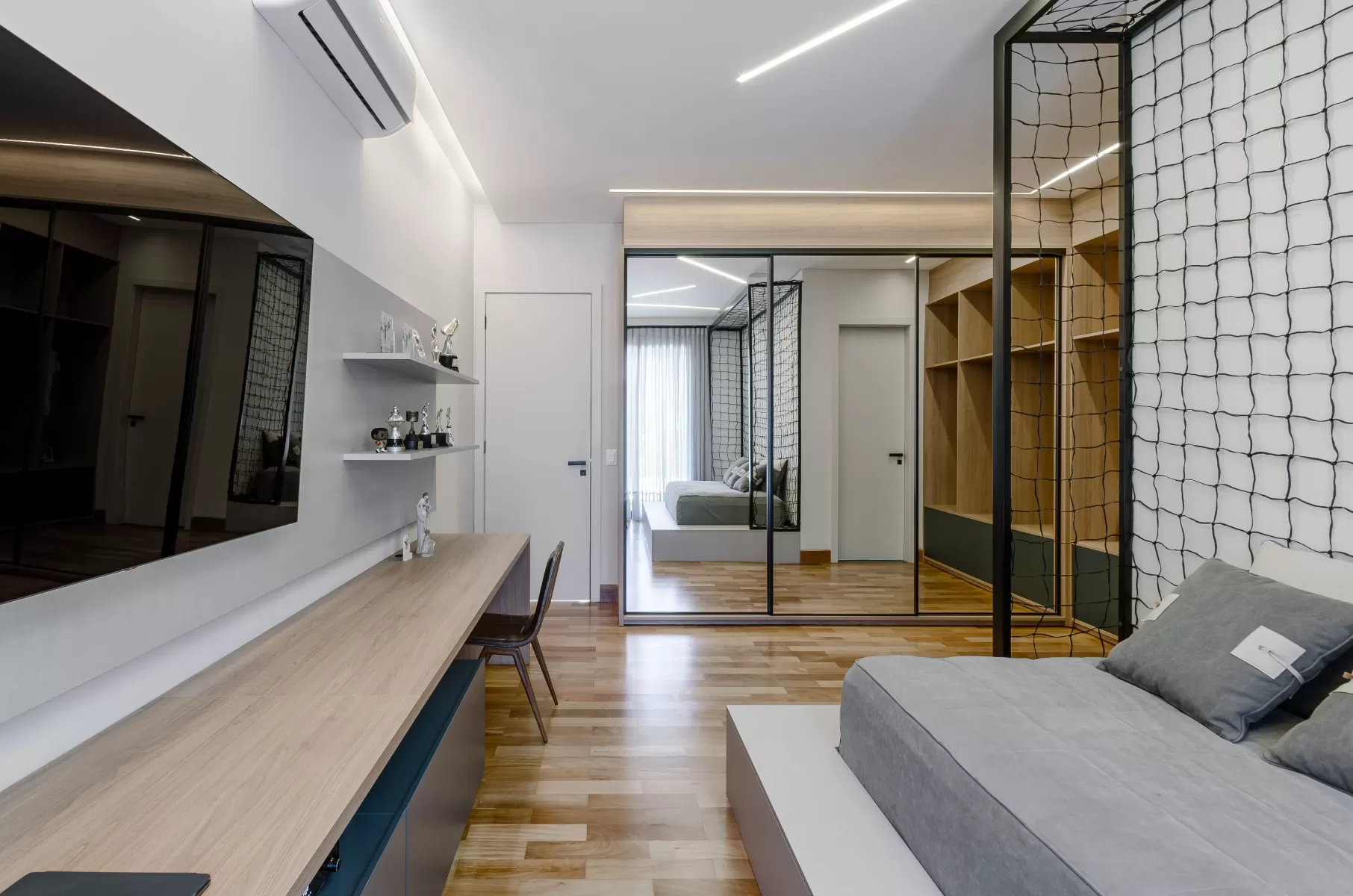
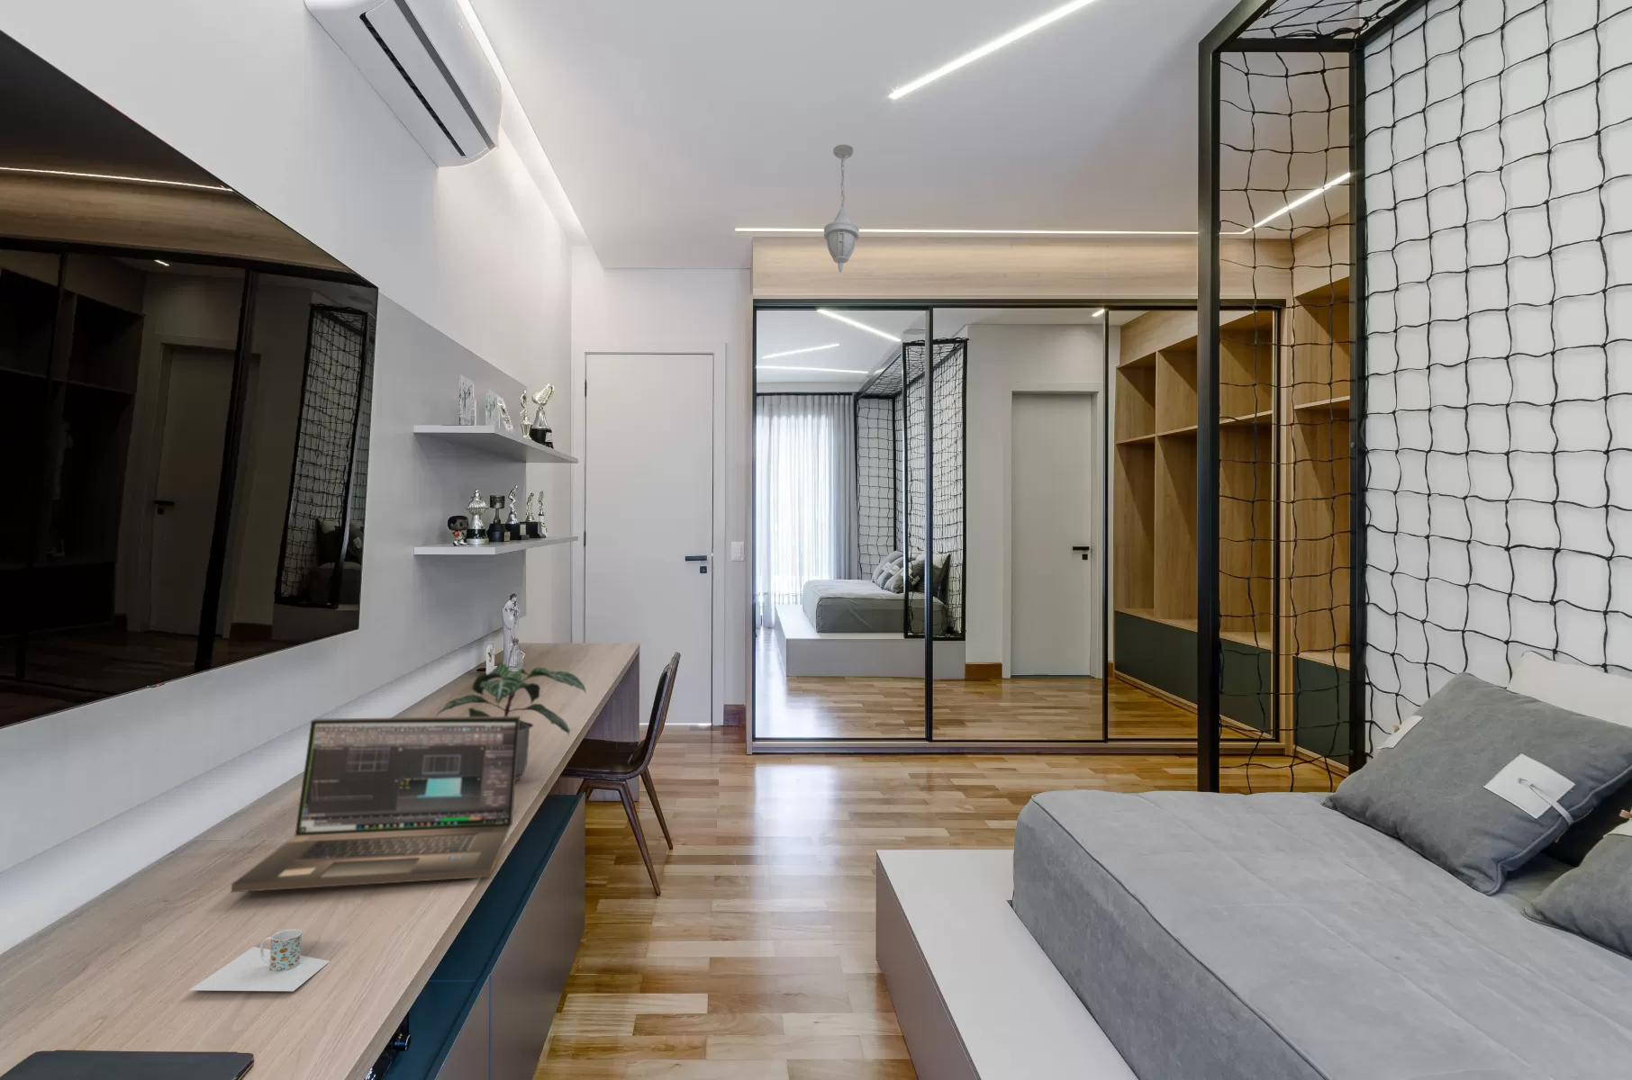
+ laptop [230,716,521,893]
+ pendant light [823,143,860,274]
+ mug [189,928,331,992]
+ potted plant [435,663,587,781]
